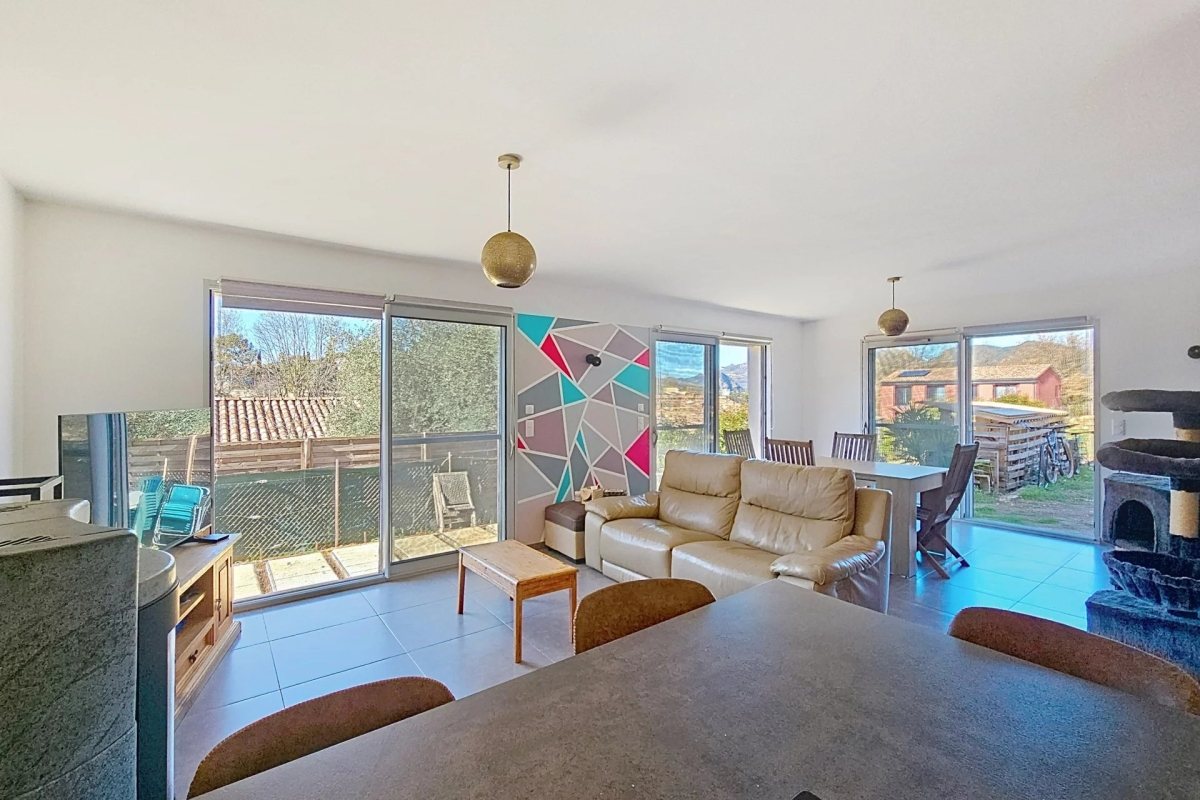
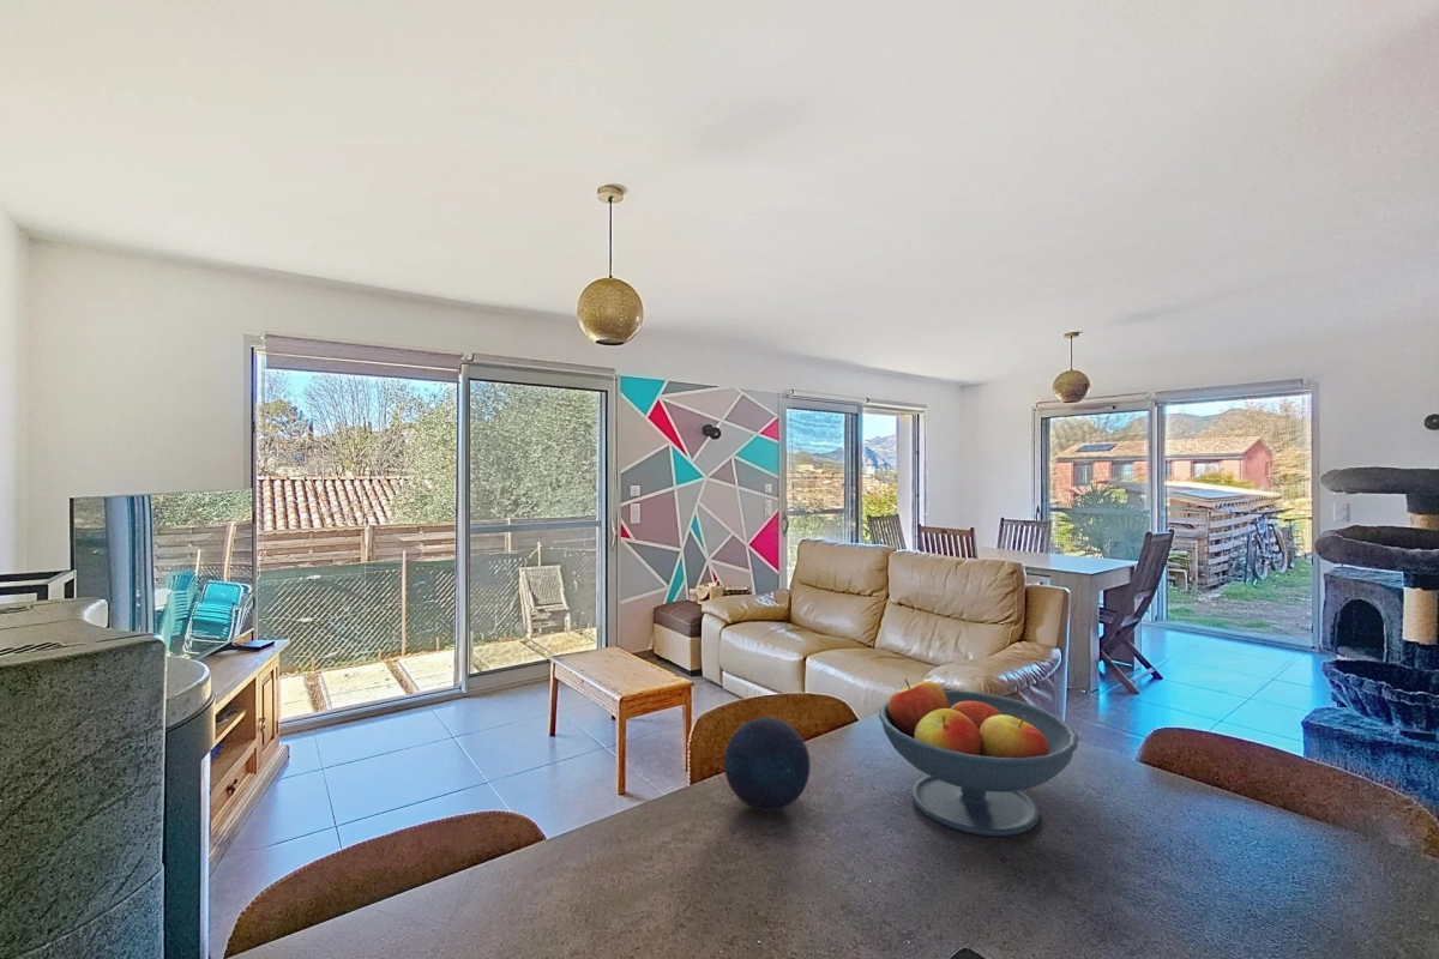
+ decorative orb [723,716,812,813]
+ fruit bowl [878,678,1079,837]
